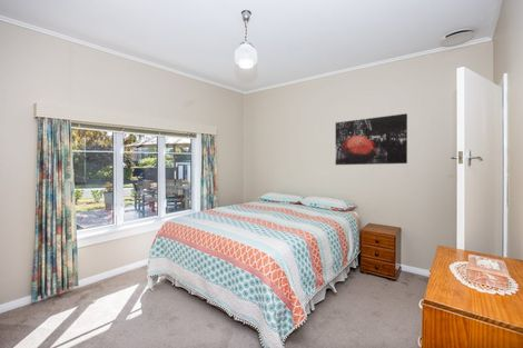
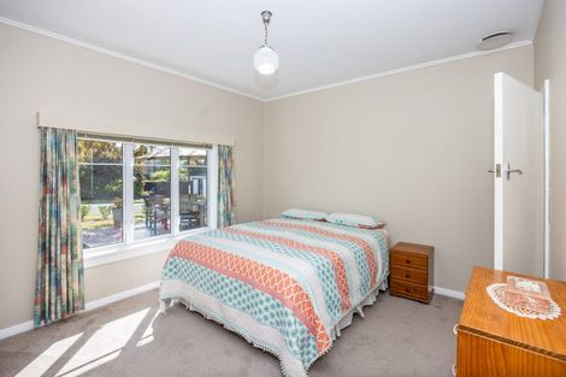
- wall art [335,112,408,166]
